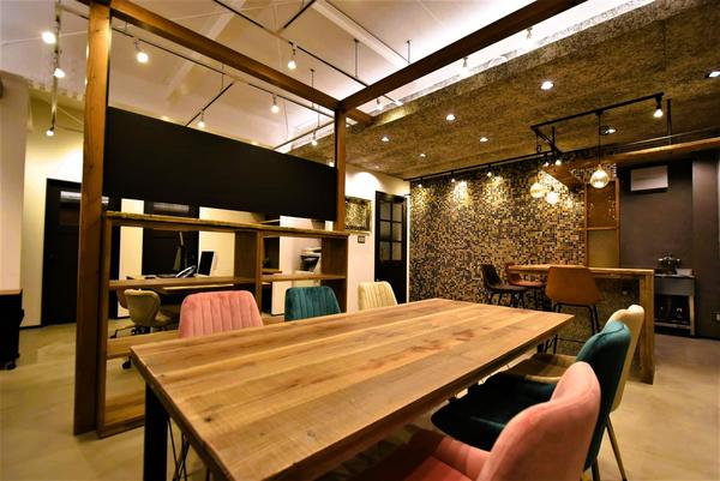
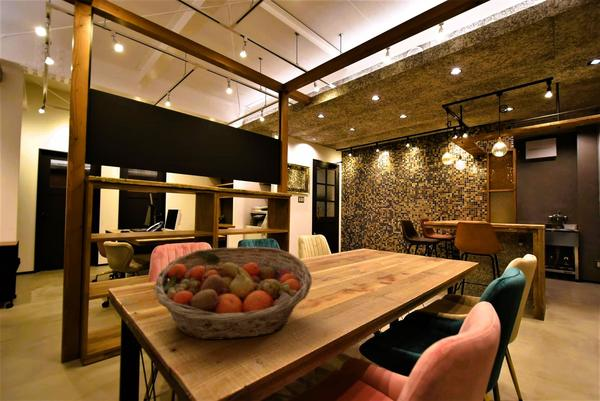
+ fruit basket [152,246,313,341]
